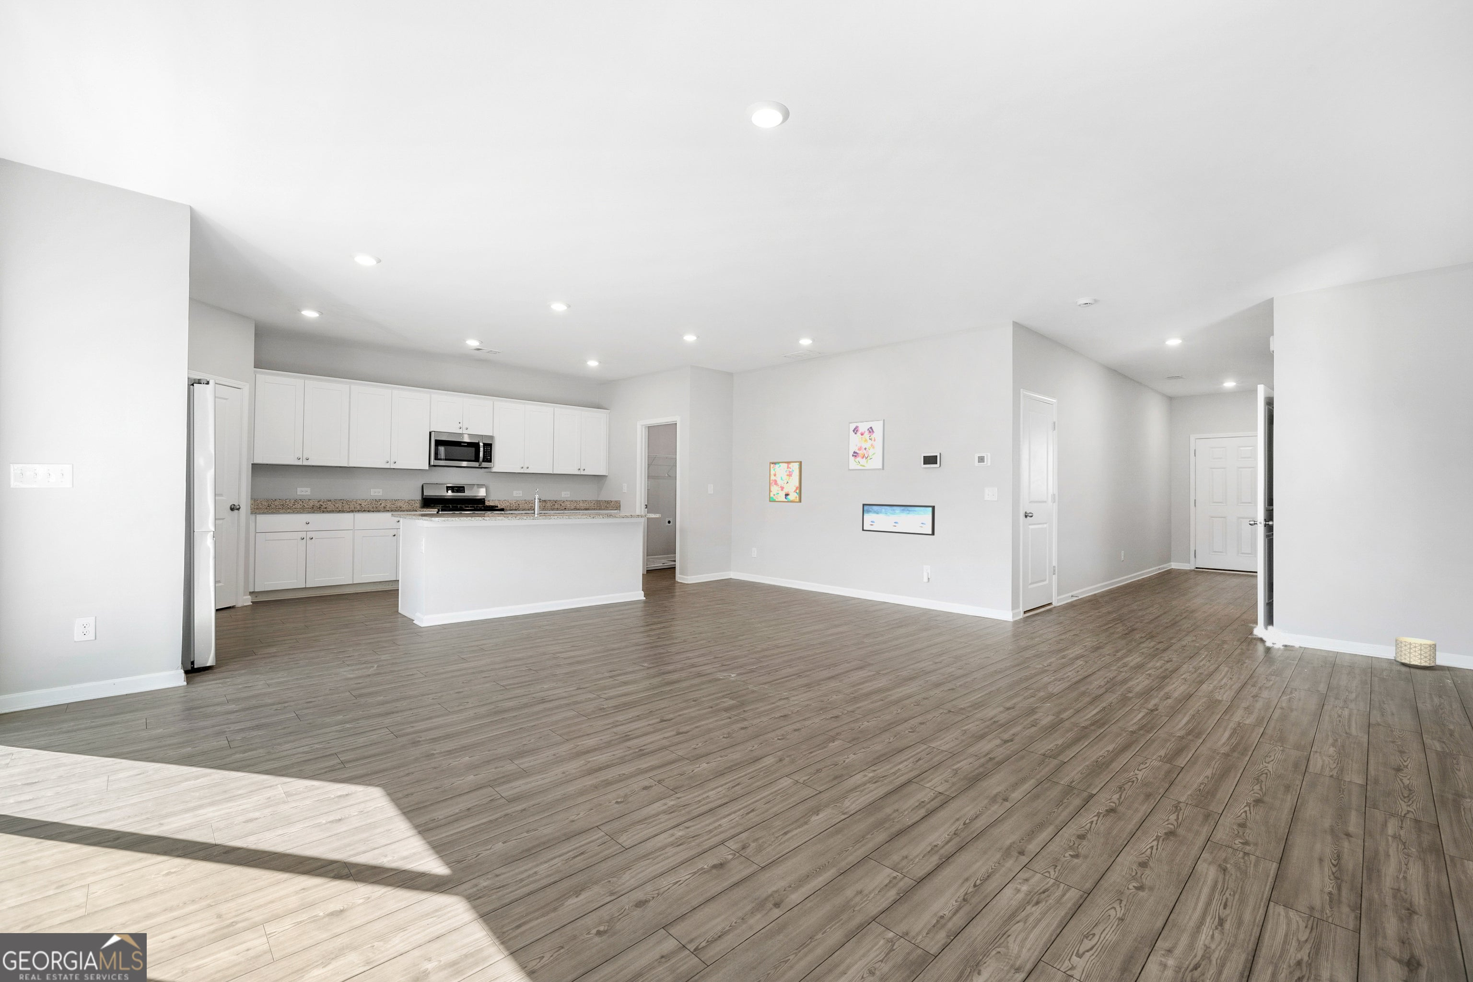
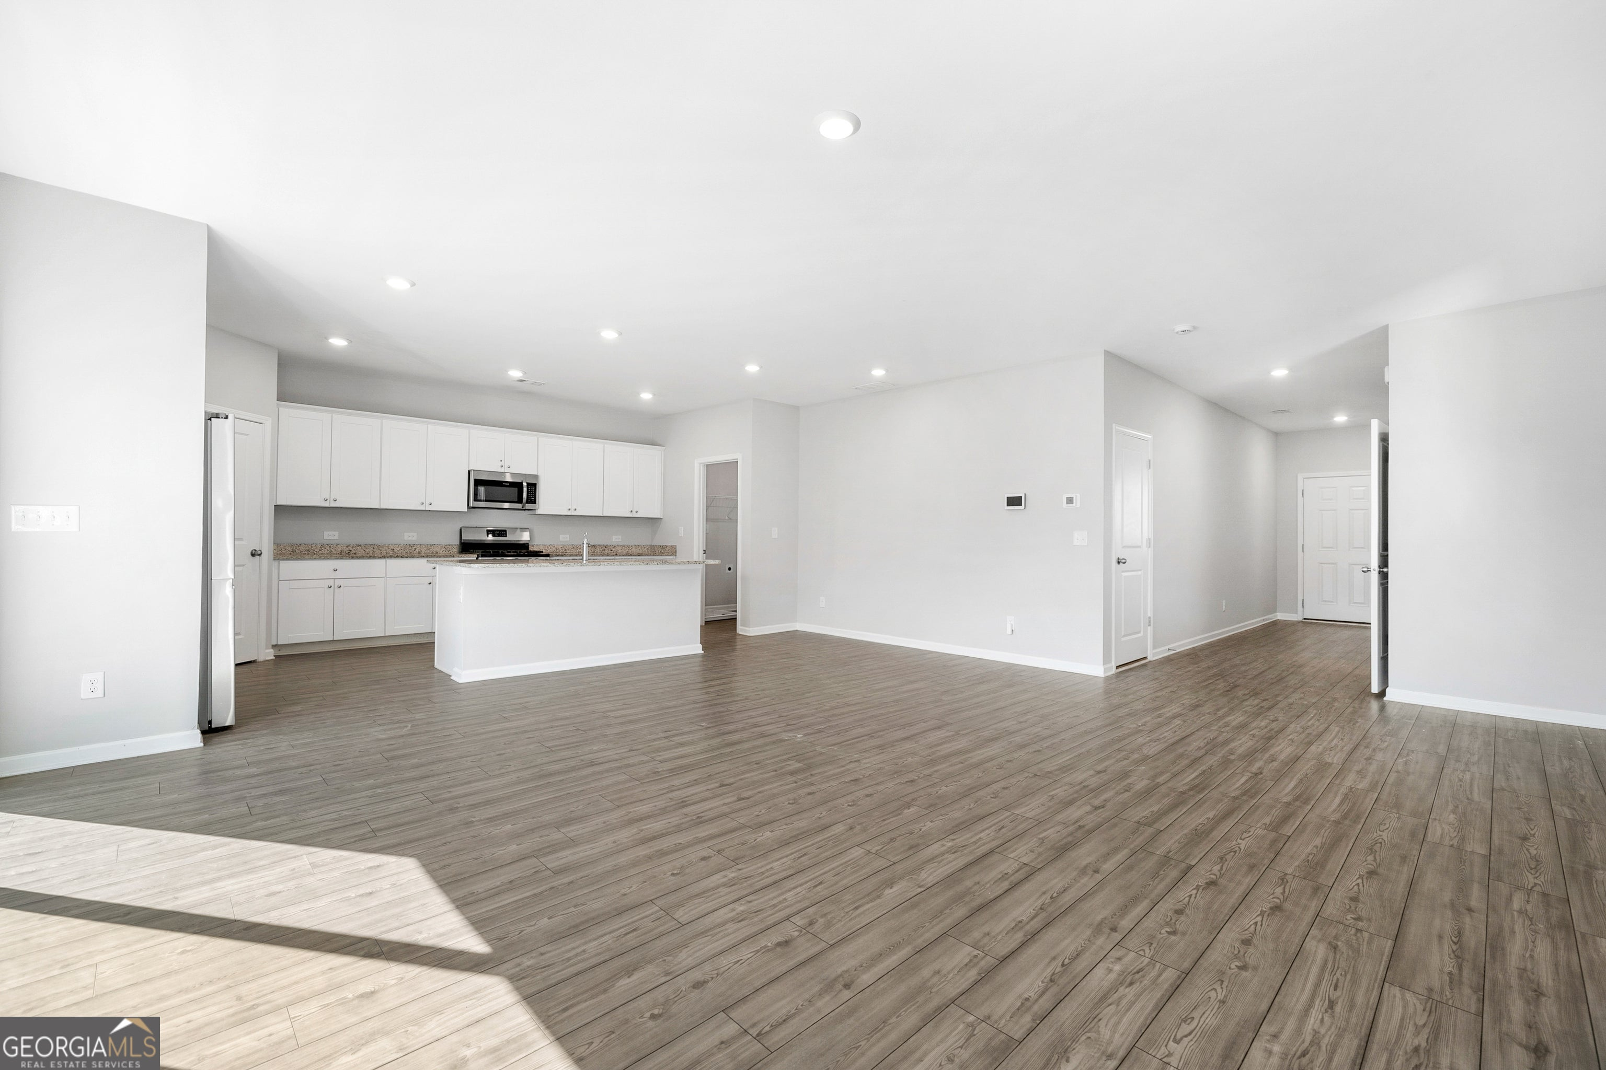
- wall art [861,503,936,536]
- wall art [848,419,886,471]
- toy robot [1247,624,1301,649]
- planter [1395,637,1437,669]
- wall art [768,460,802,503]
